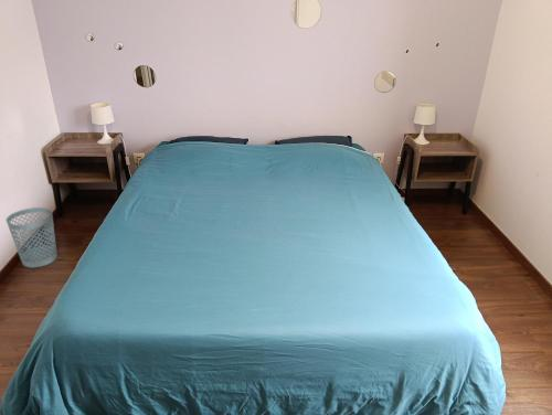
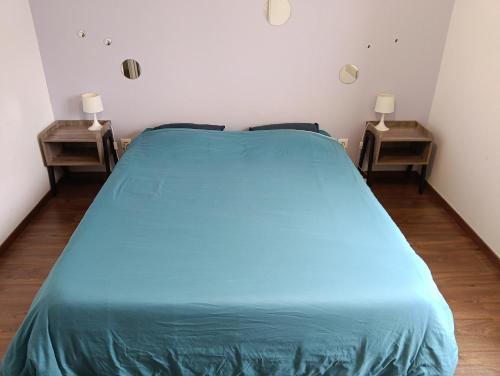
- wastebasket [4,206,59,268]
